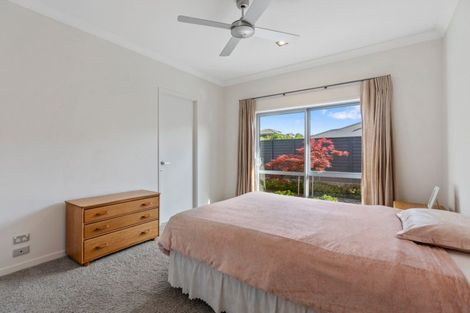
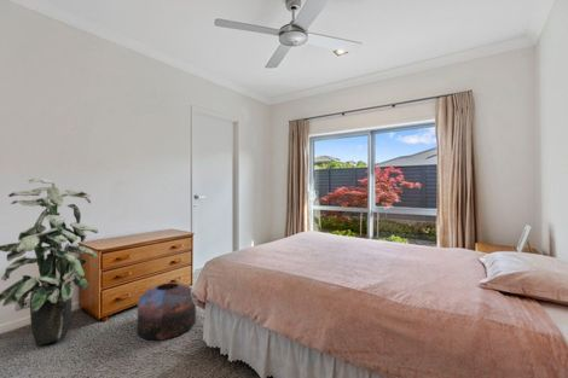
+ indoor plant [0,178,99,347]
+ pouf [137,281,197,341]
